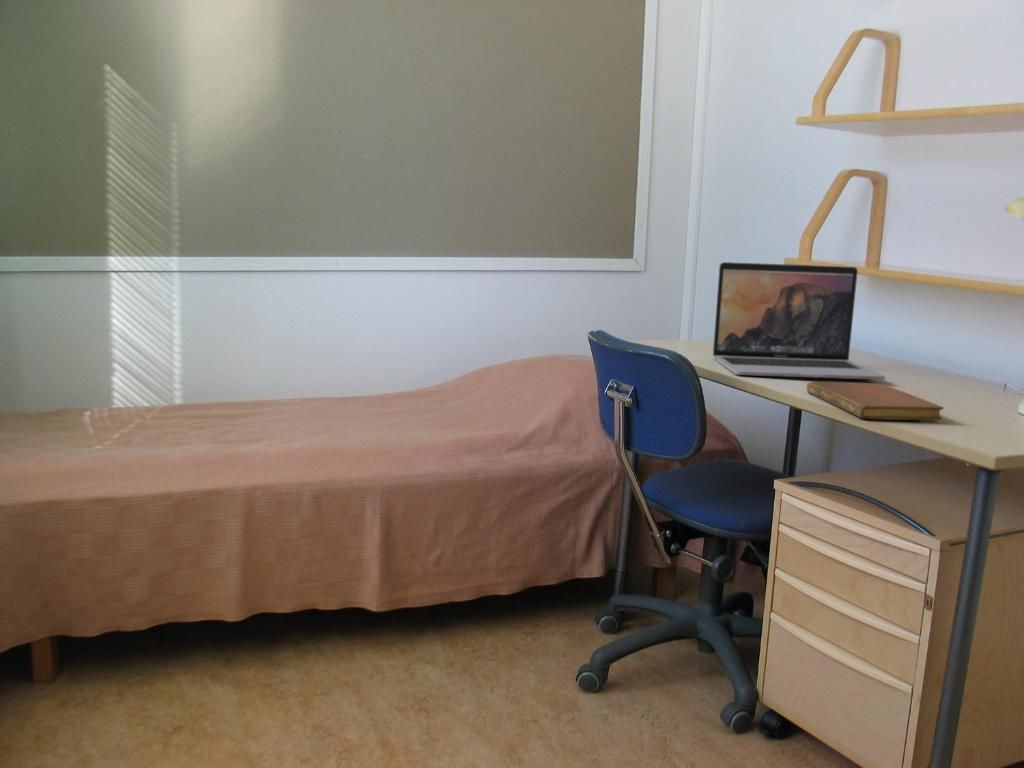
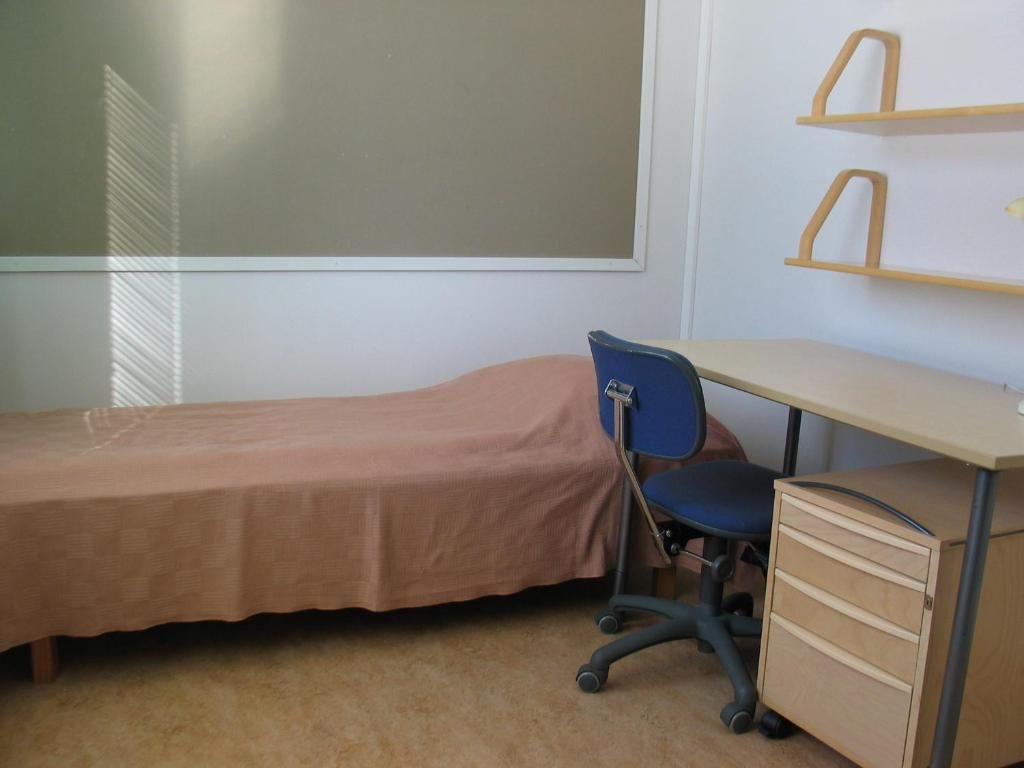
- laptop [712,261,886,381]
- notebook [806,381,944,421]
